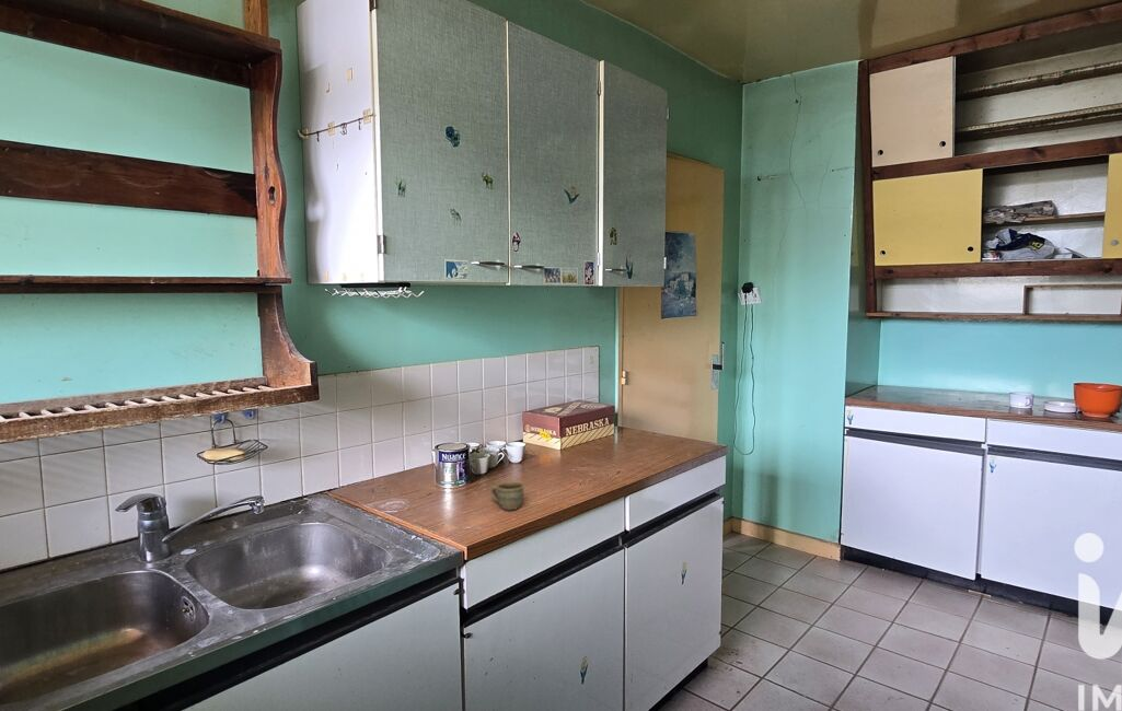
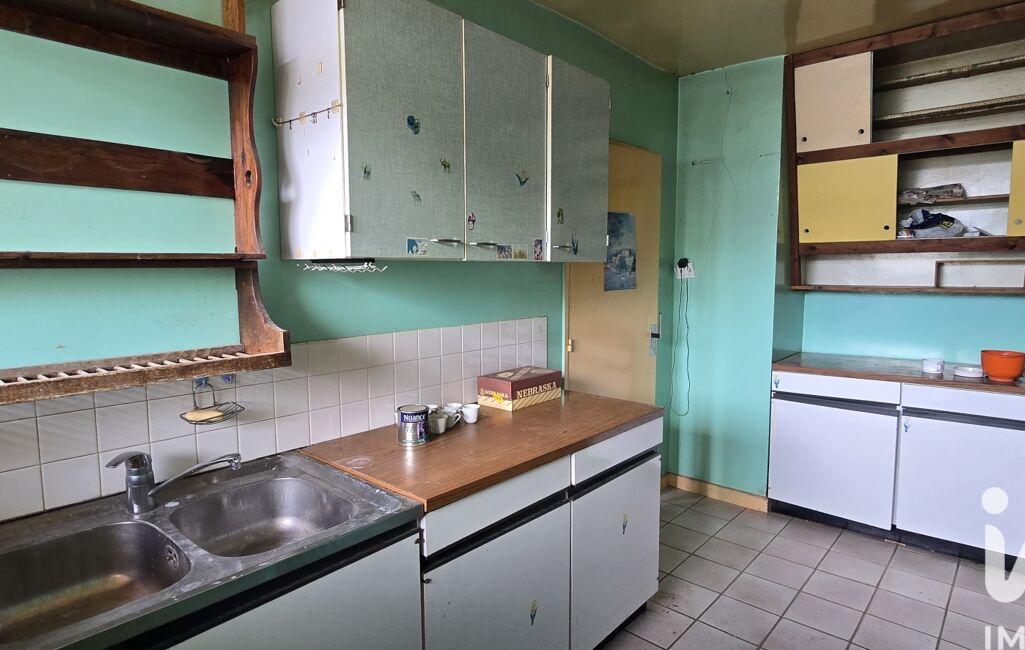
- cup [489,481,525,511]
